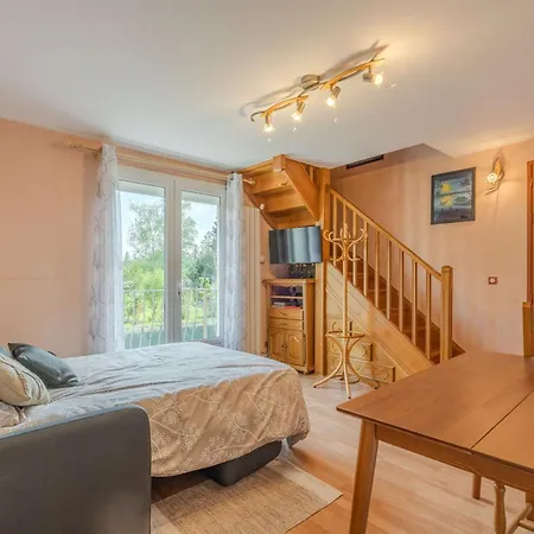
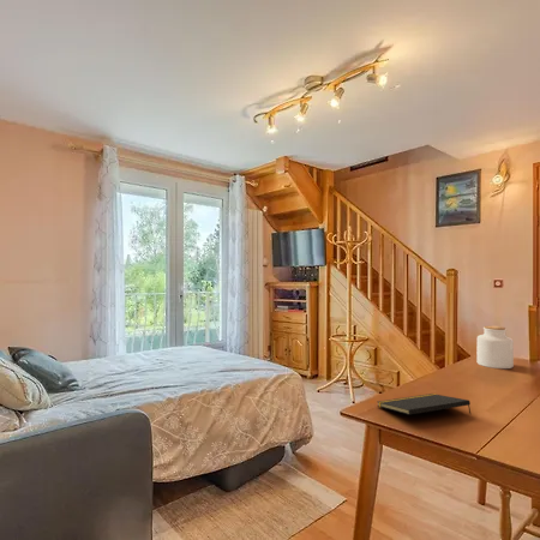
+ jar [475,325,515,370]
+ notepad [377,392,472,415]
